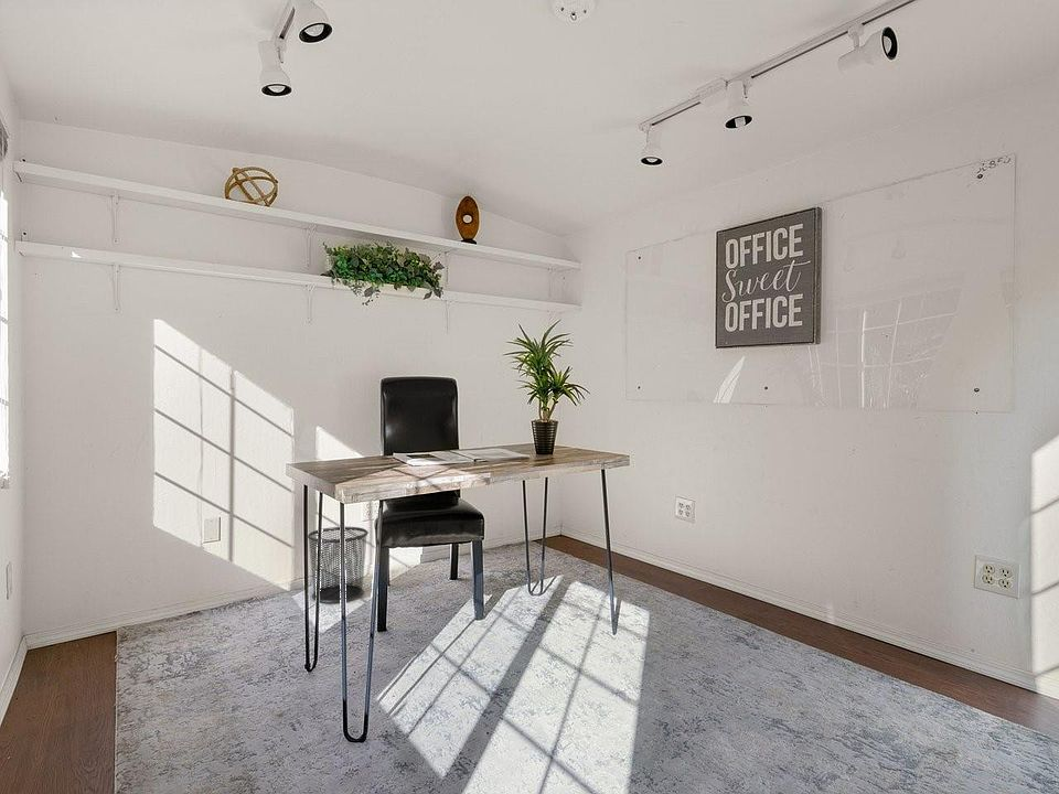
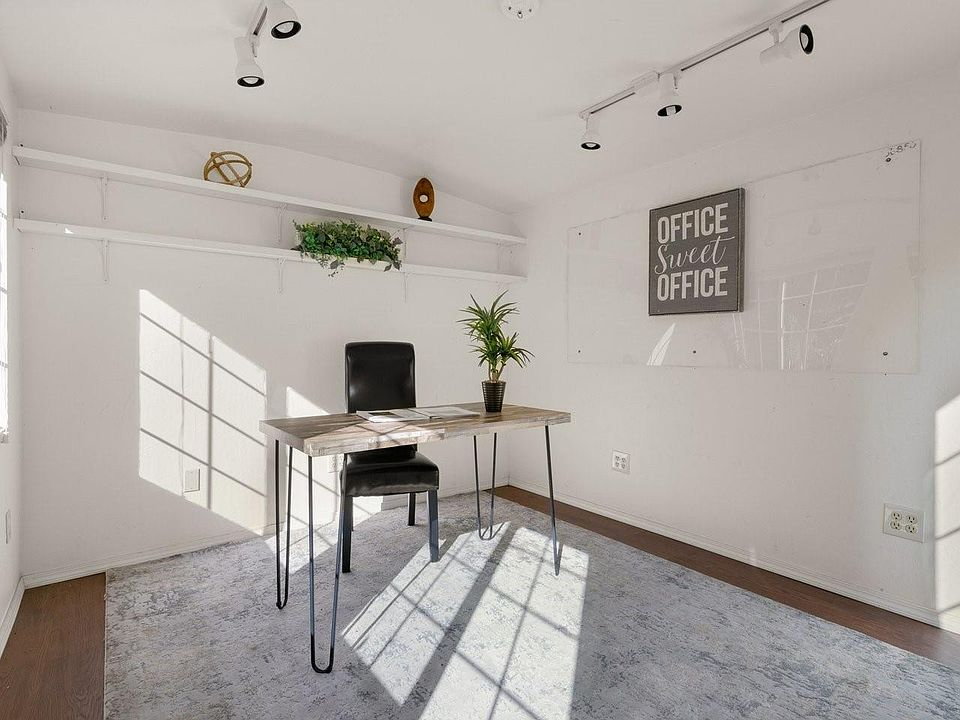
- waste bin [307,526,370,604]
